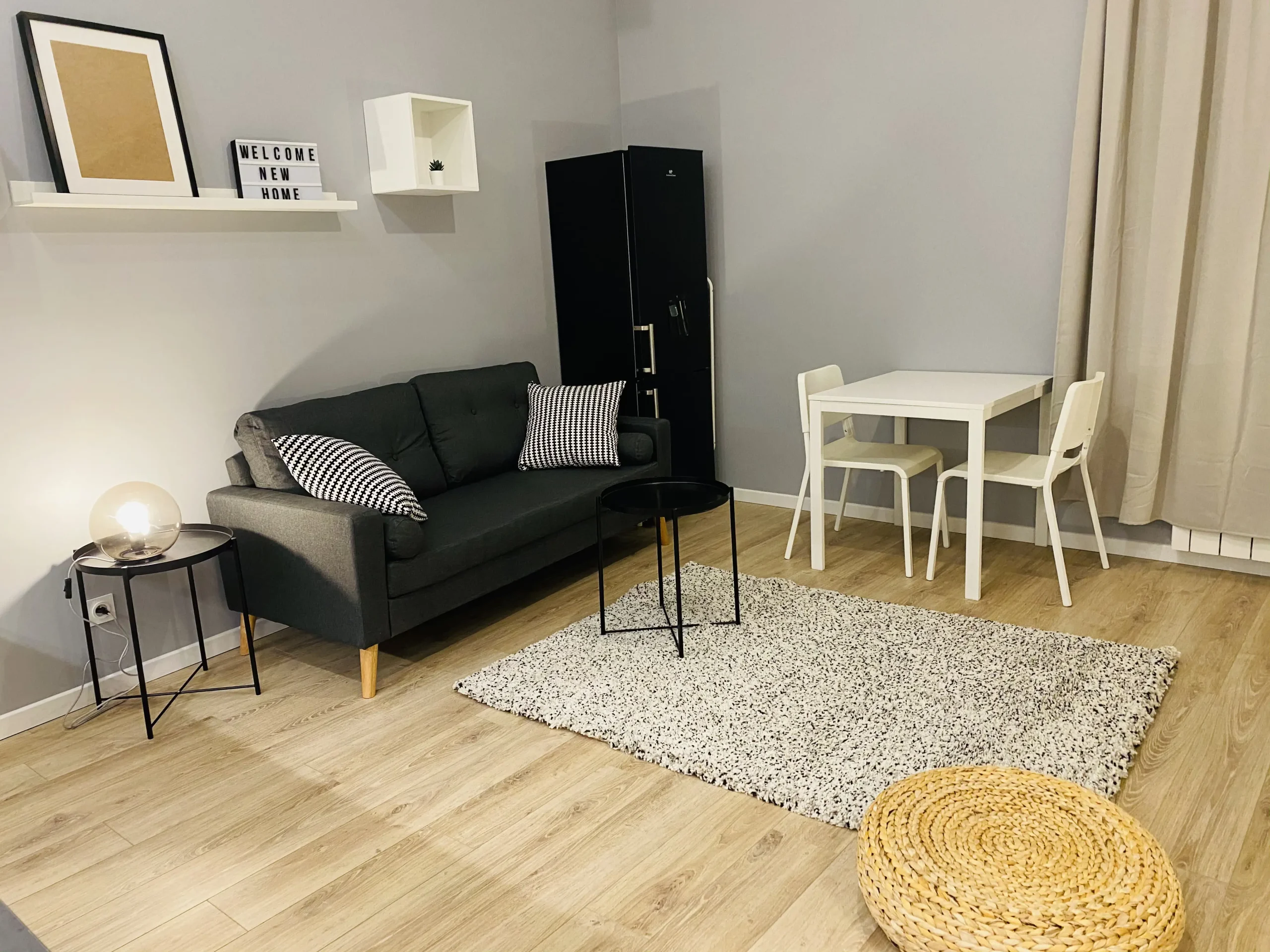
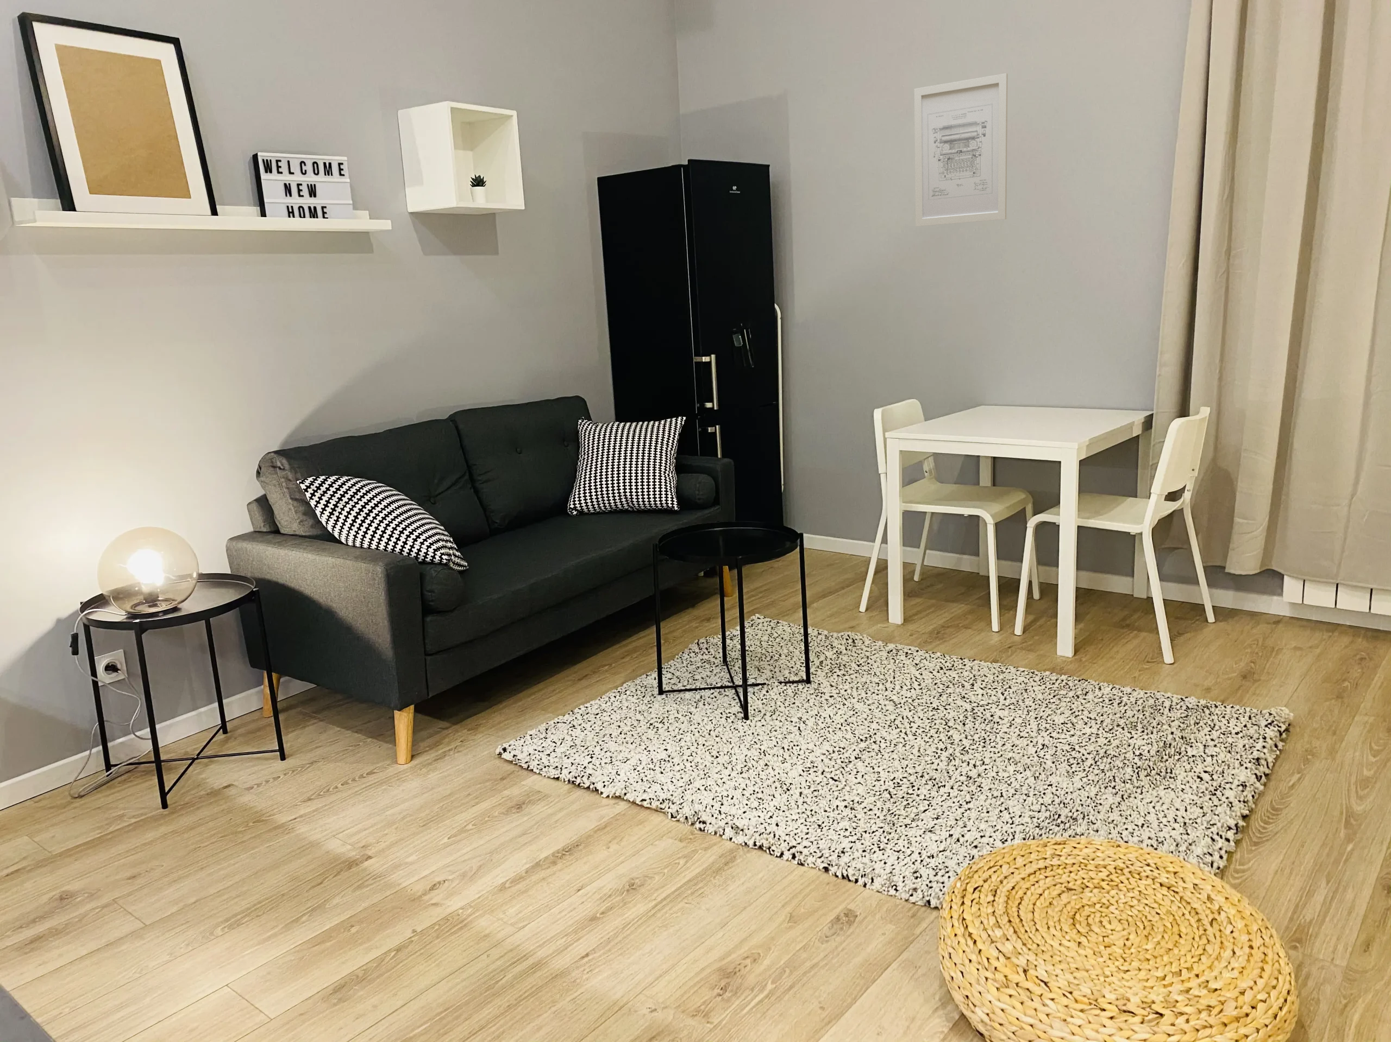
+ wall art [913,72,1009,227]
